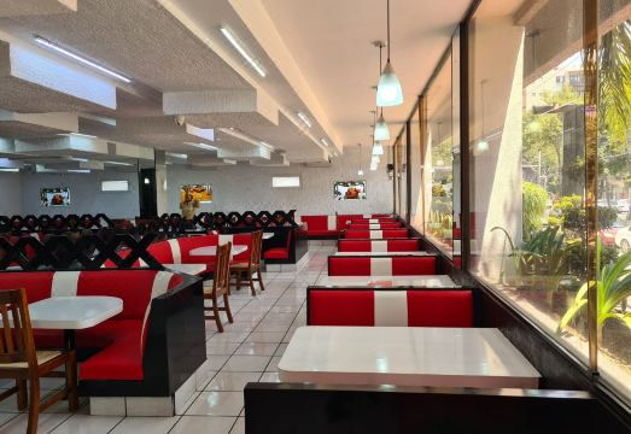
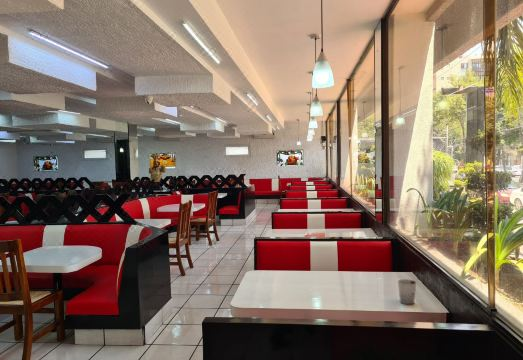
+ cup [397,278,417,305]
